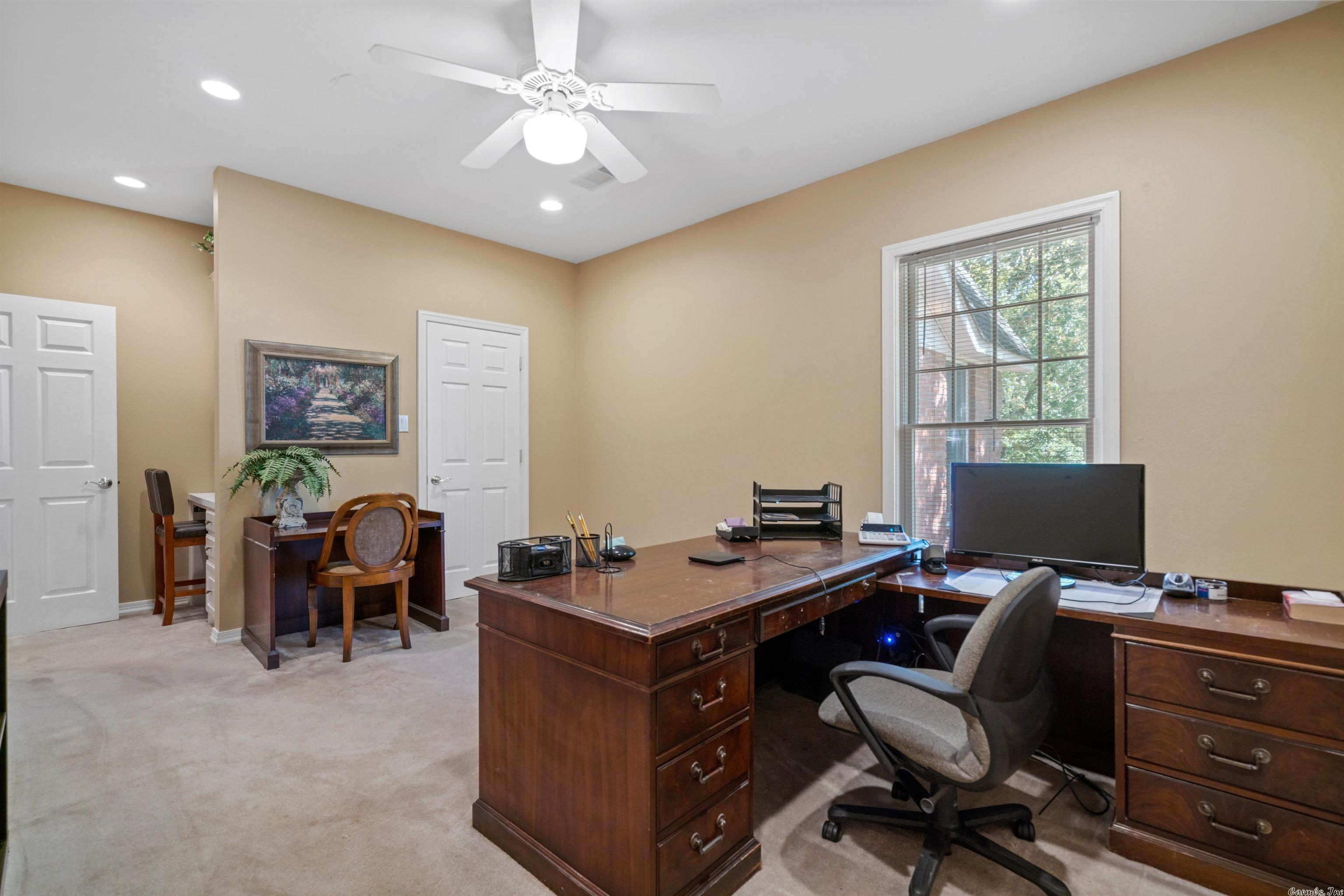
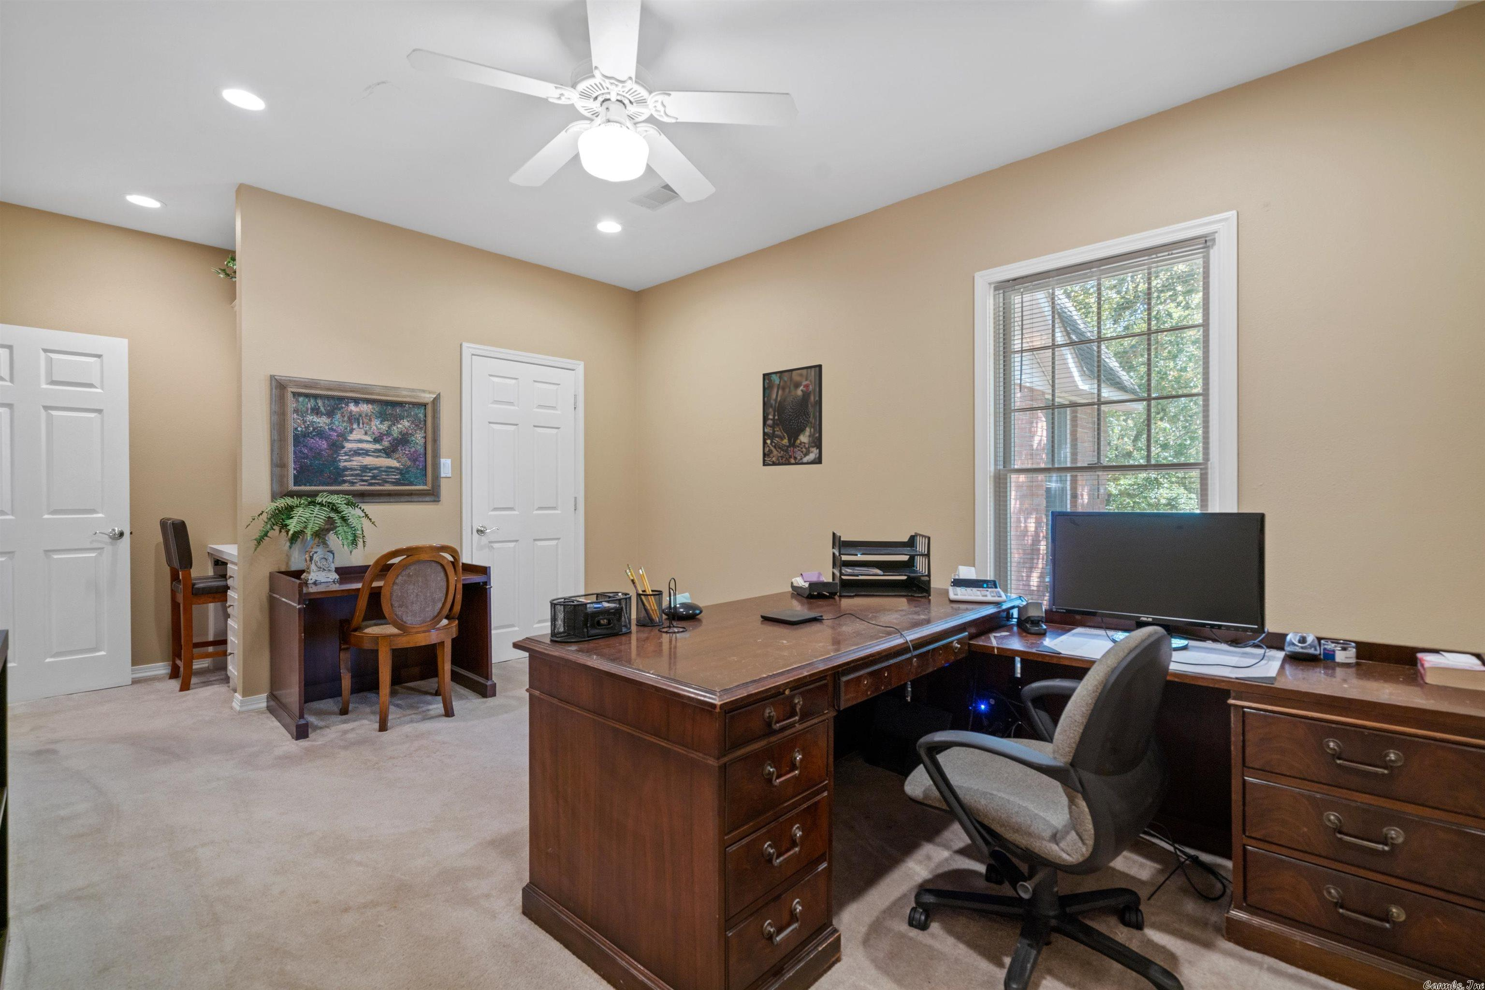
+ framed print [762,364,823,466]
